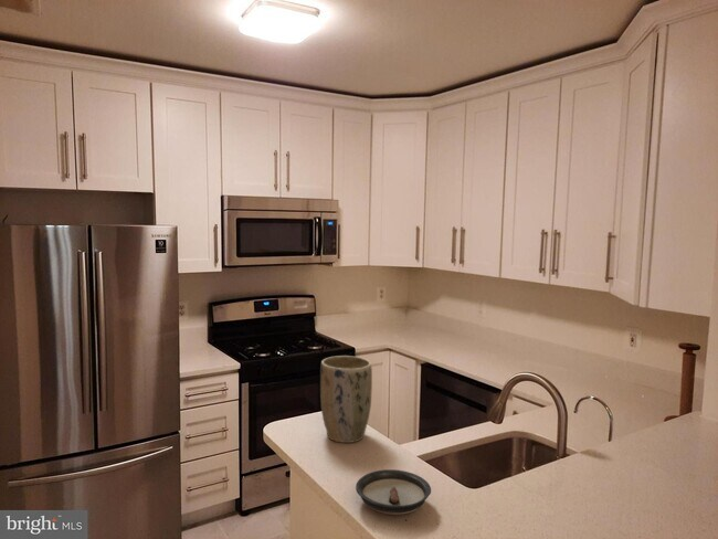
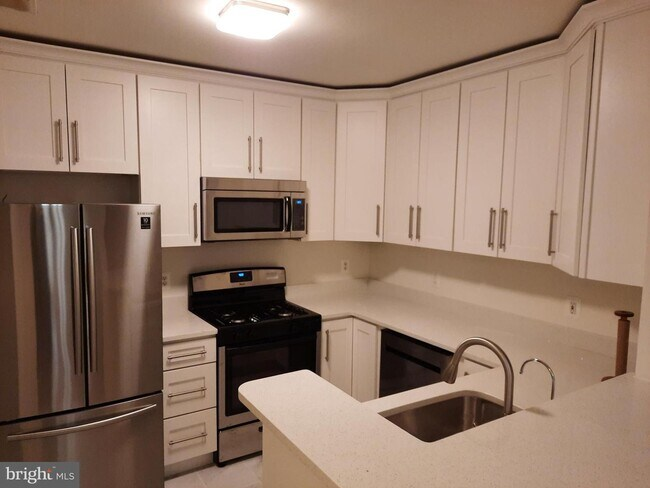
- saucer [355,468,432,516]
- plant pot [319,355,373,444]
